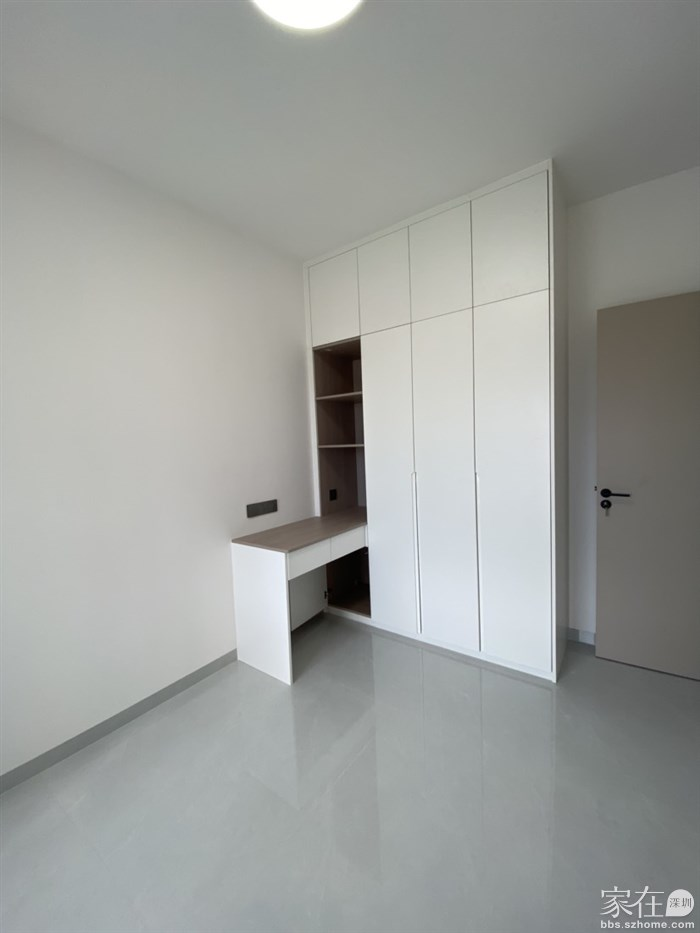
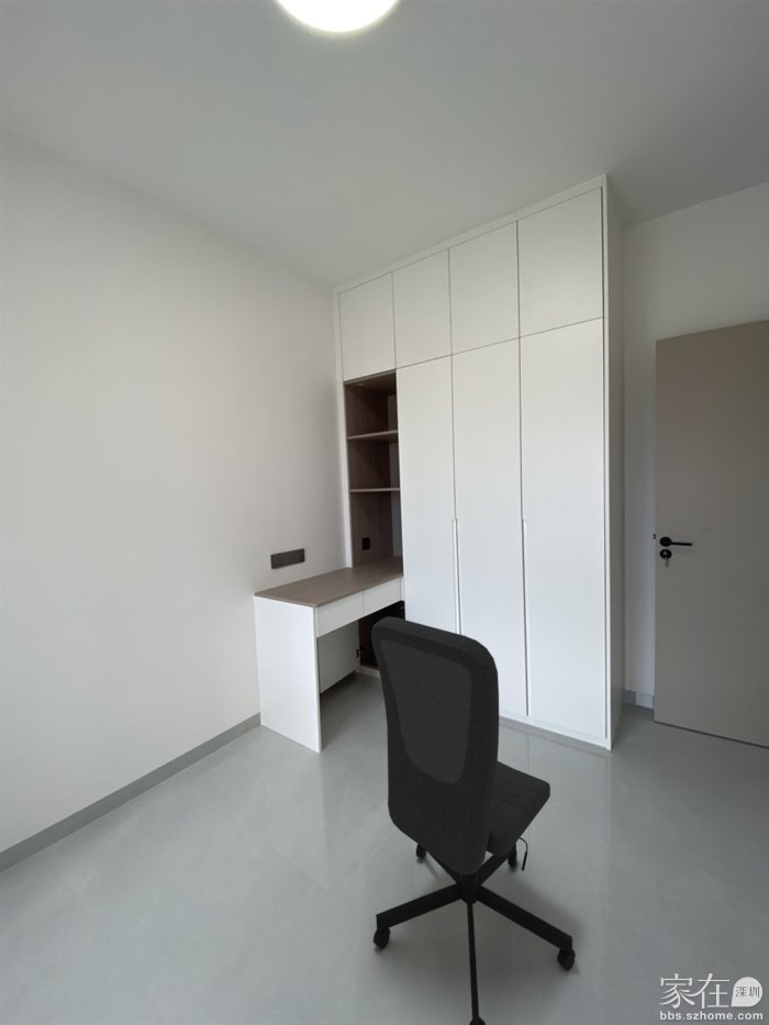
+ office chair [370,615,577,1025]
